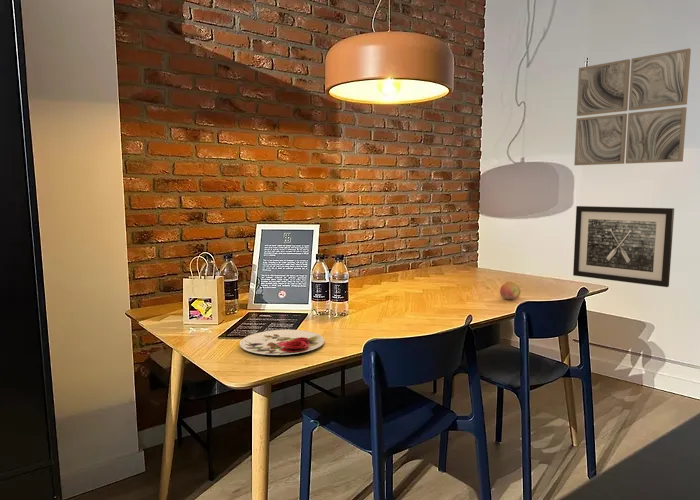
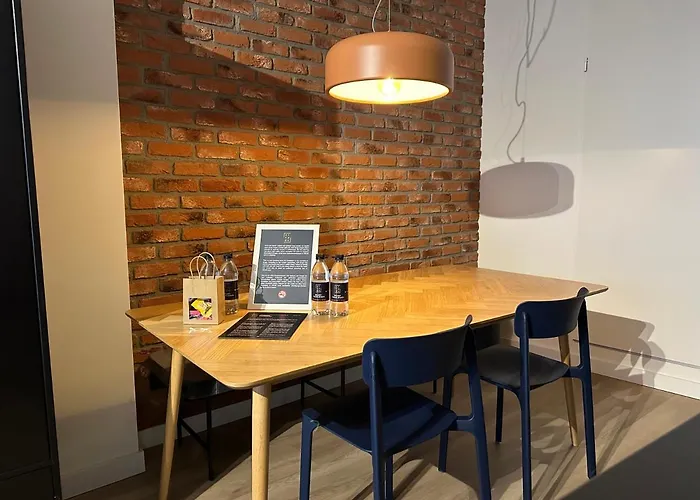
- wall art [573,48,692,166]
- wall art [572,205,675,288]
- plate [238,329,325,356]
- fruit [499,280,521,301]
